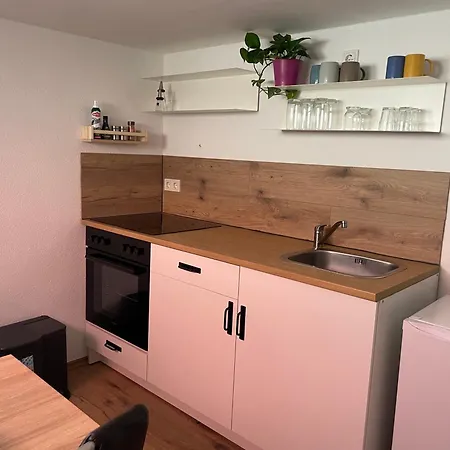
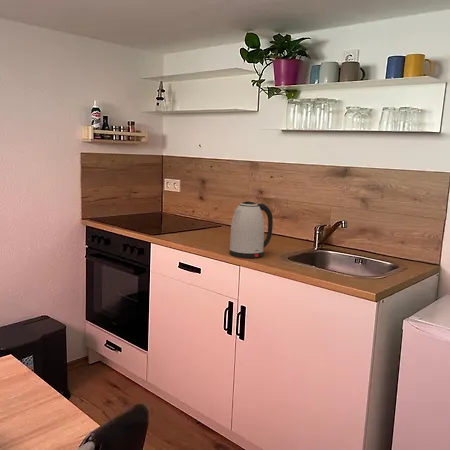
+ kettle [229,201,274,259]
